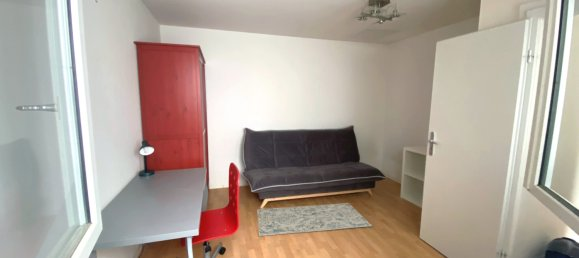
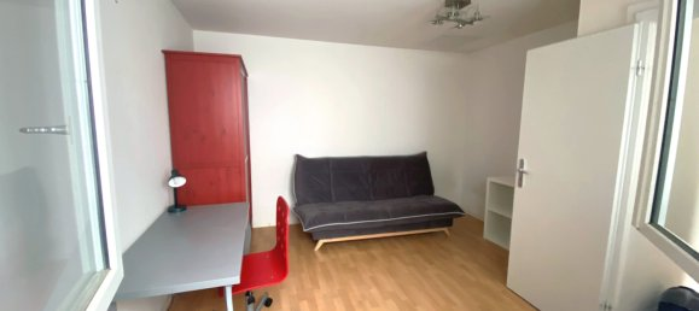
- rug [256,202,373,237]
